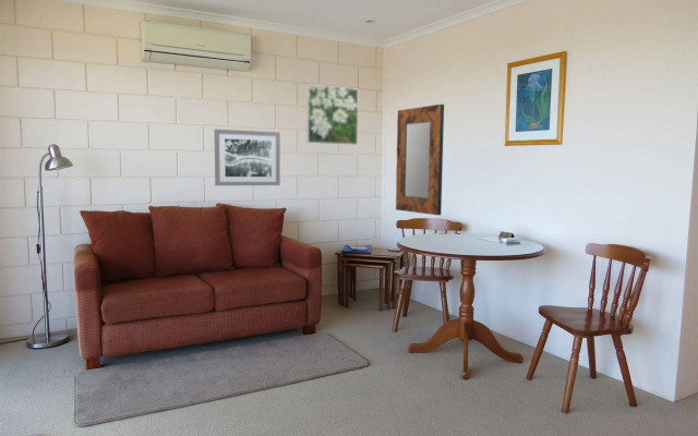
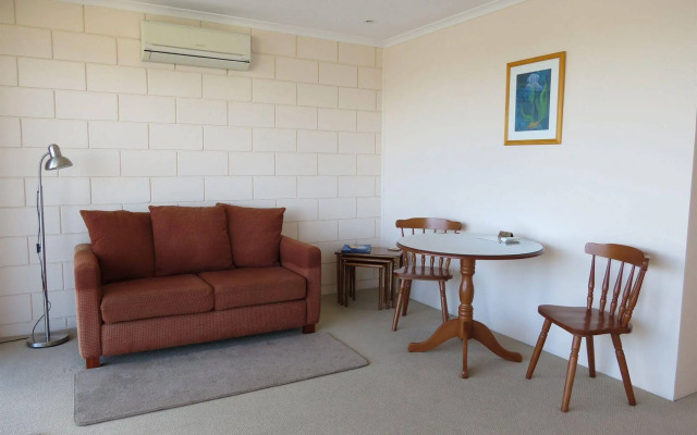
- wall art [214,129,281,186]
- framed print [305,83,359,146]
- home mirror [395,104,445,216]
